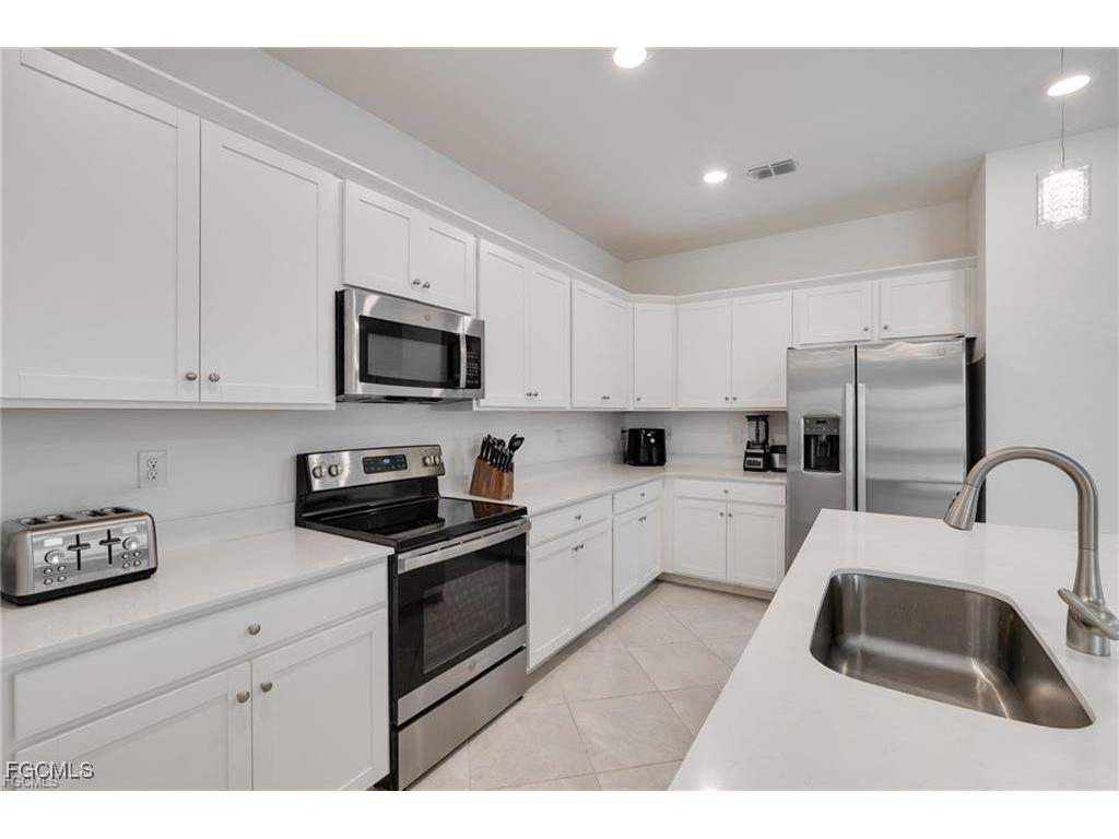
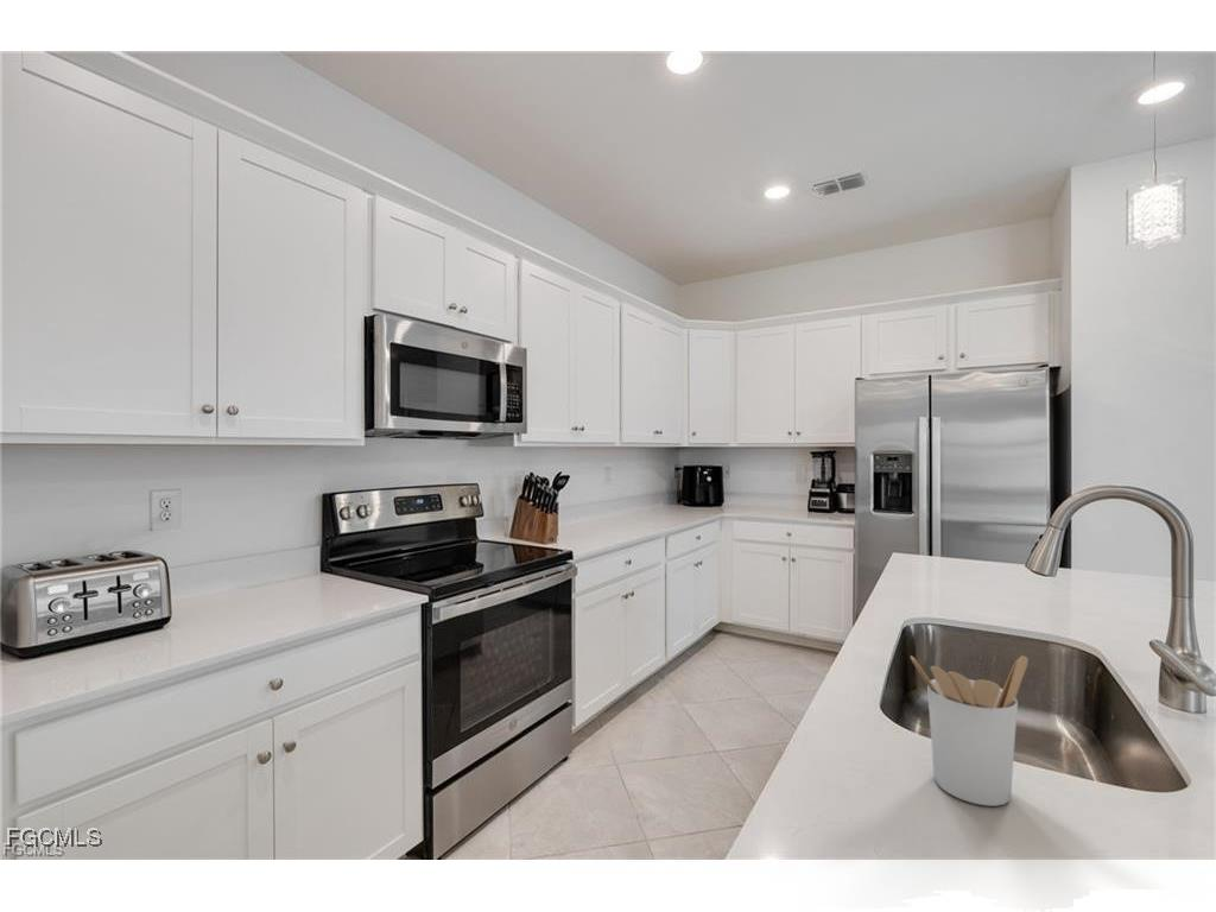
+ utensil holder [910,654,1030,808]
